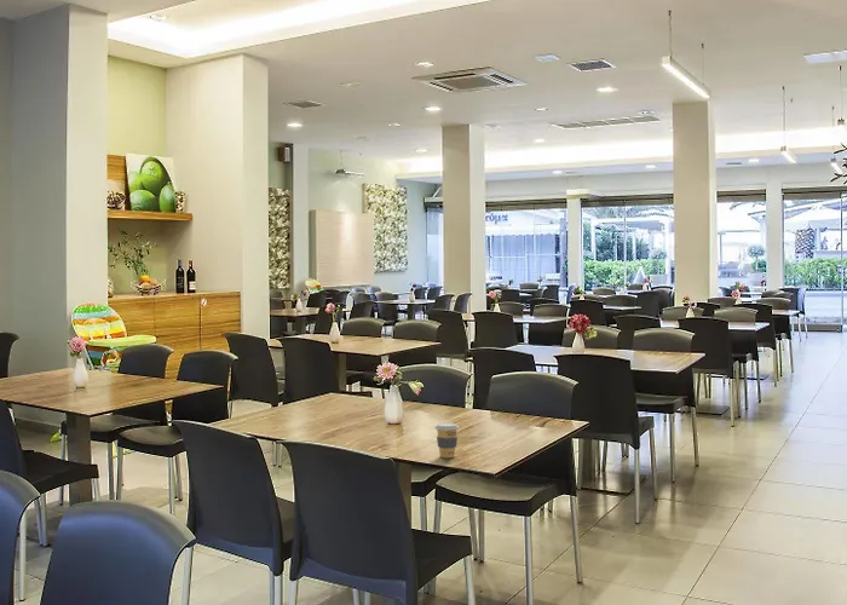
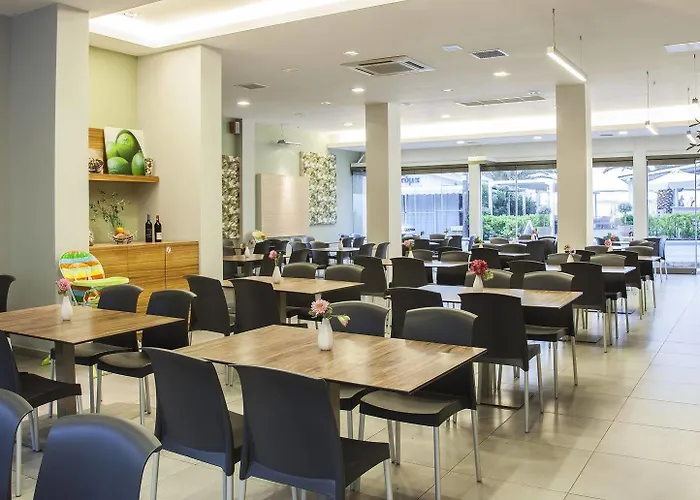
- coffee cup [433,421,460,459]
